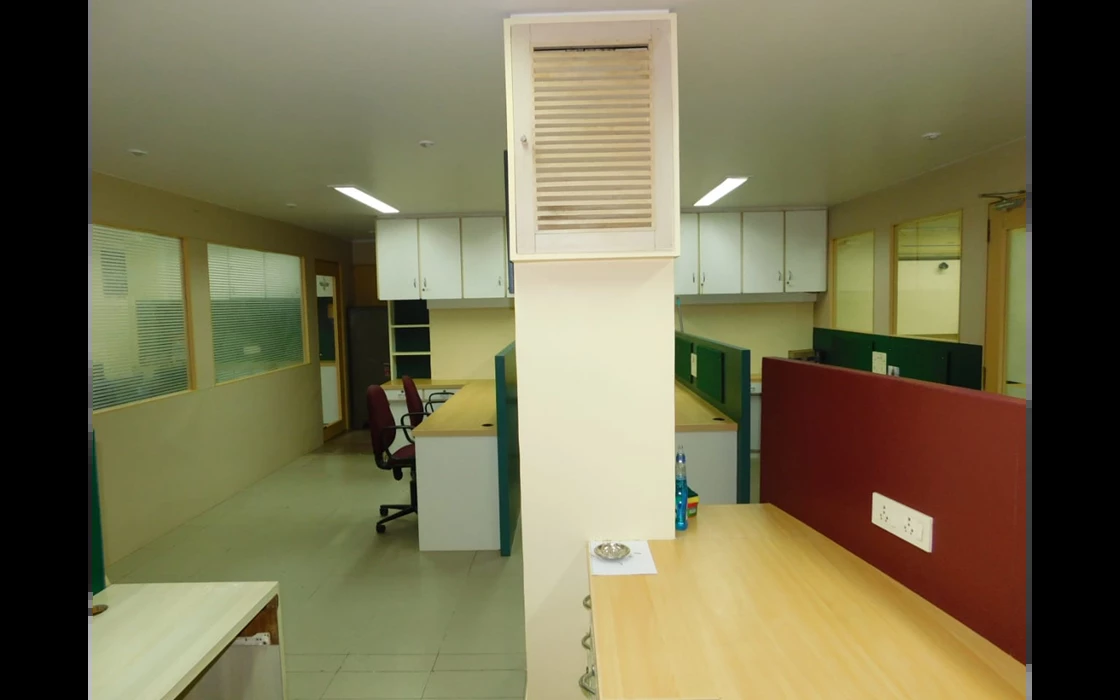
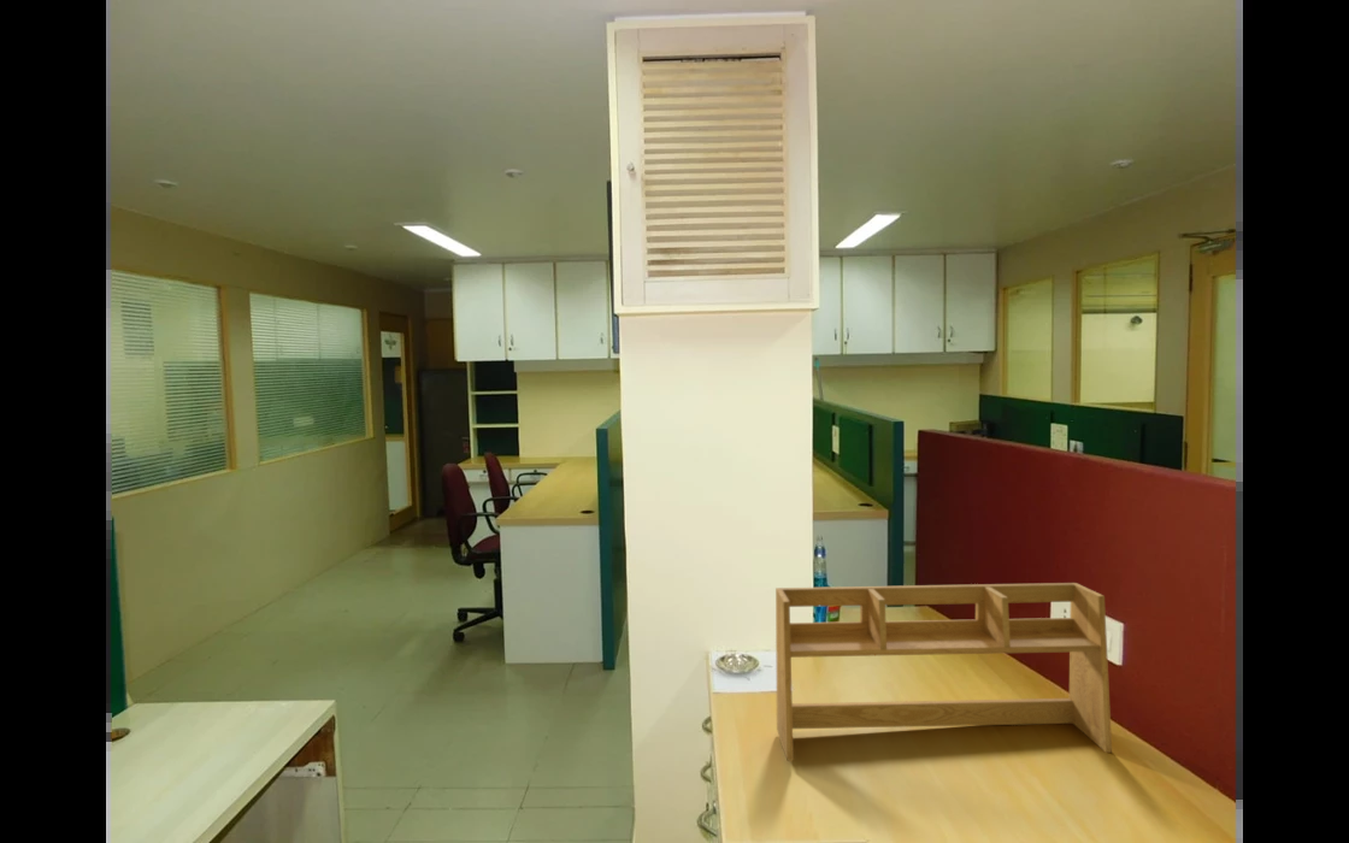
+ desk organizer [774,582,1113,762]
